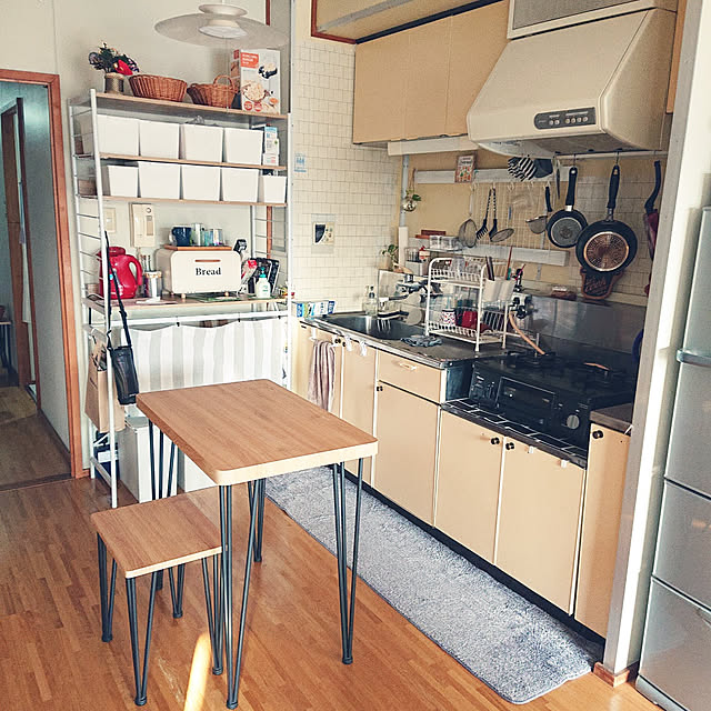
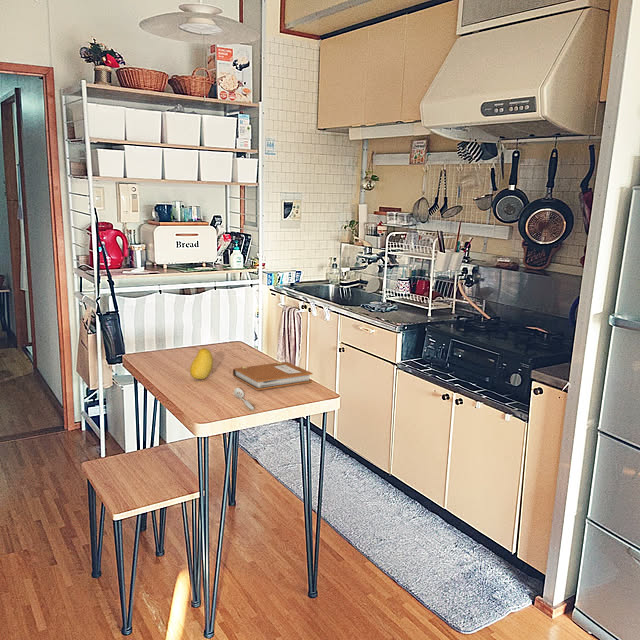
+ notebook [232,361,313,391]
+ spoon [233,387,255,410]
+ fruit [189,347,214,380]
